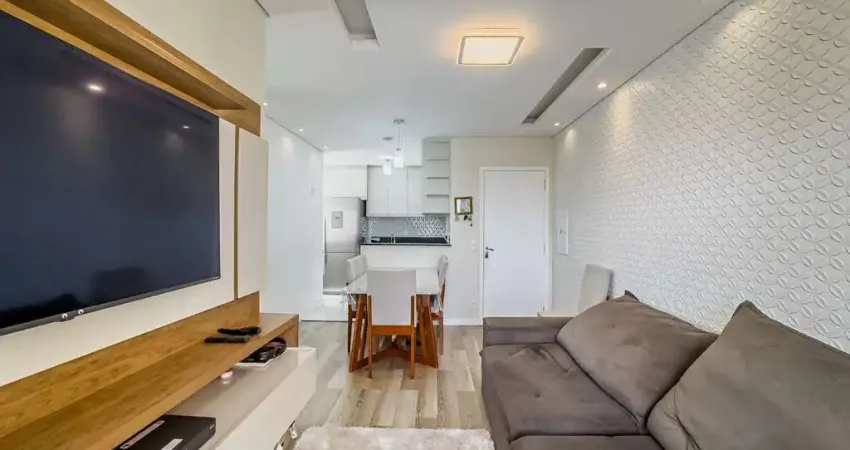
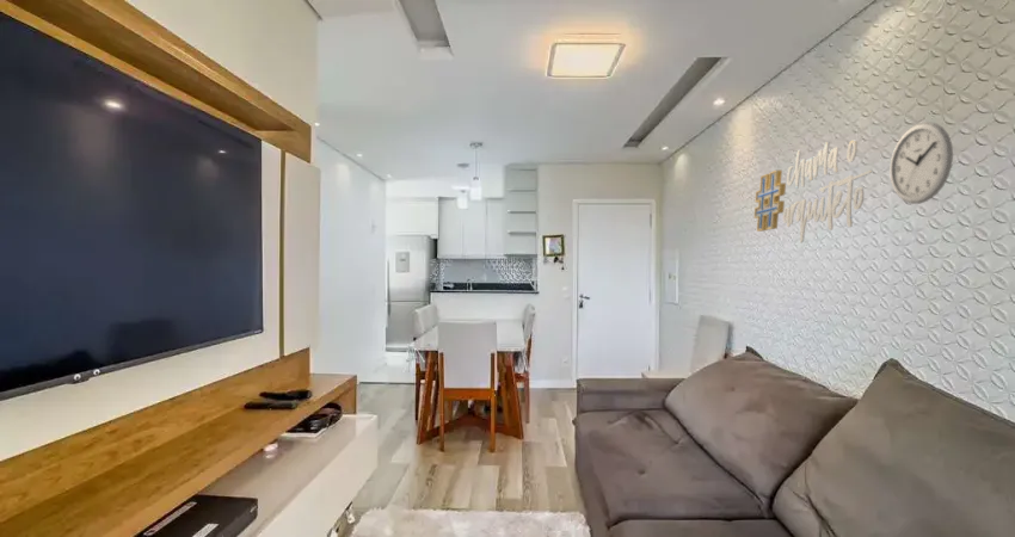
+ wall clock [888,121,954,205]
+ decorative wall piece [753,140,873,245]
